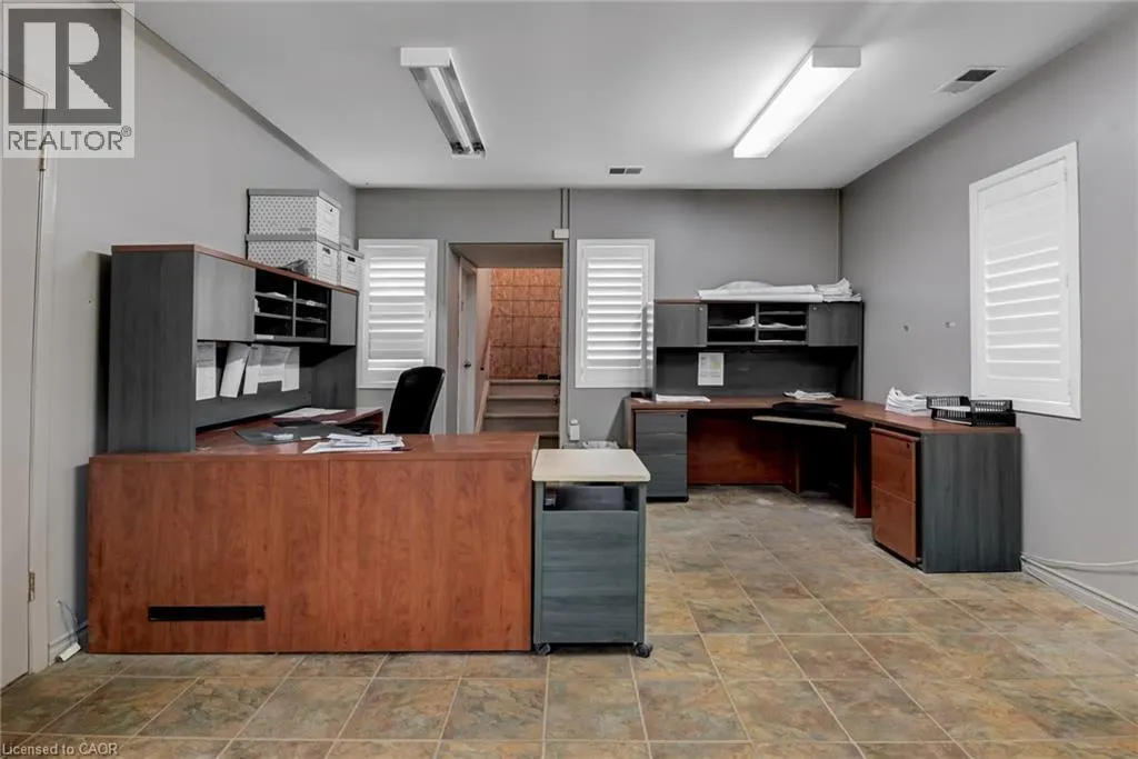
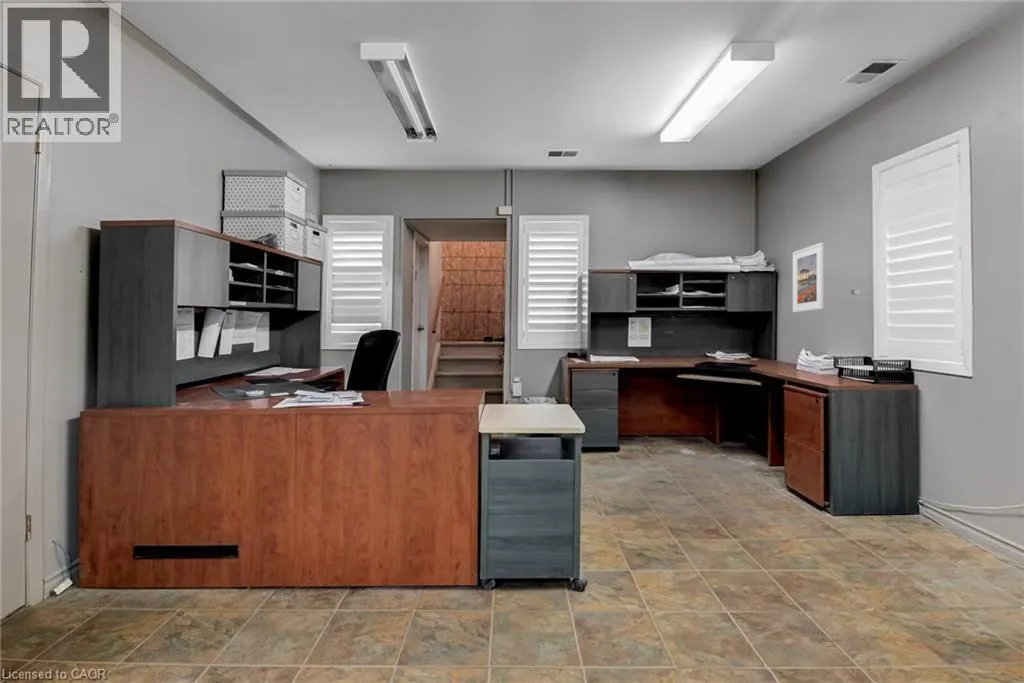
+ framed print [792,242,825,313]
